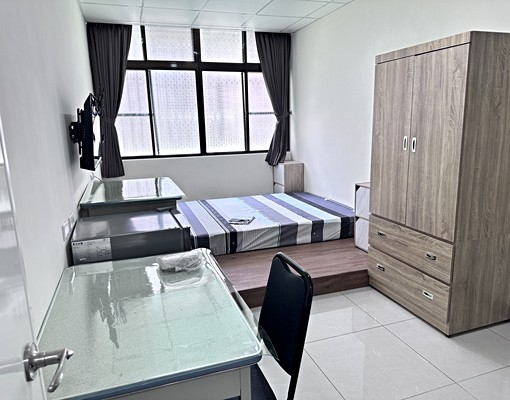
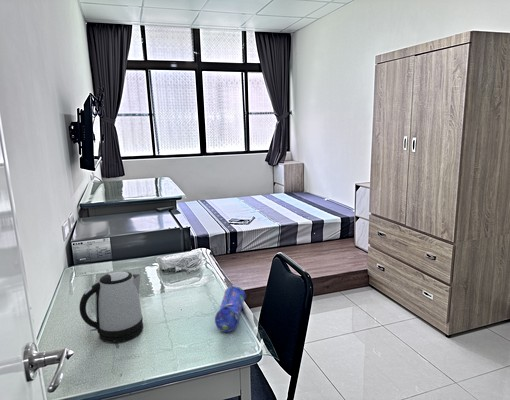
+ kettle [78,270,144,344]
+ pencil case [214,285,247,333]
